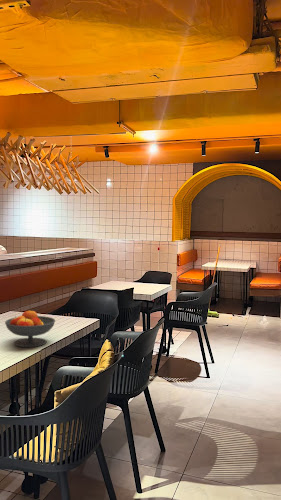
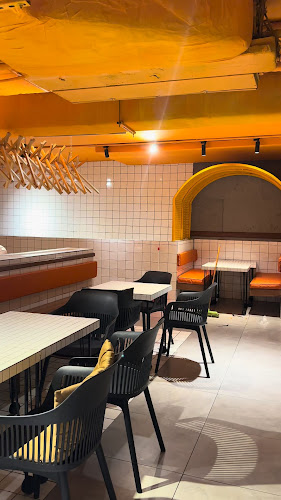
- fruit bowl [4,309,56,348]
